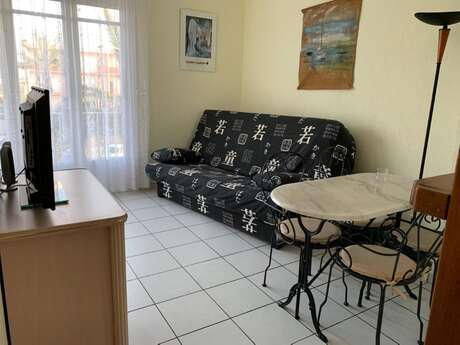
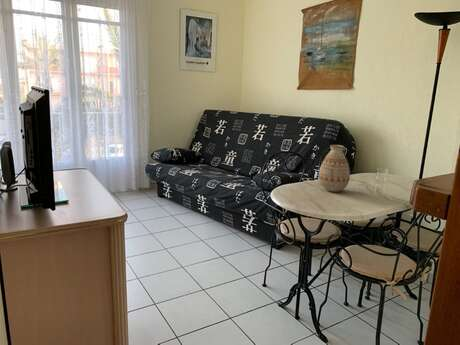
+ vase [318,144,351,193]
